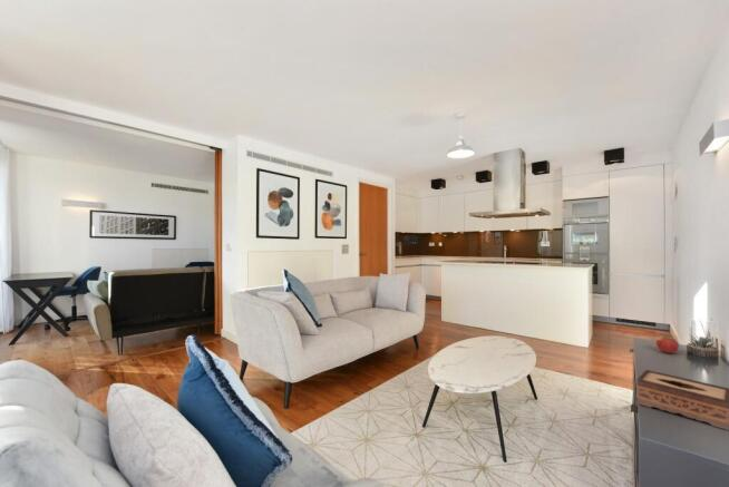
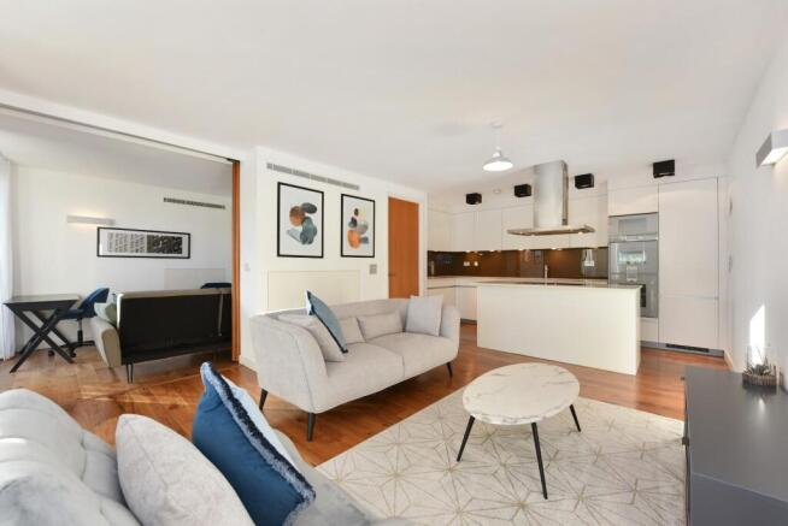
- apple [655,334,680,354]
- tissue box [635,369,729,431]
